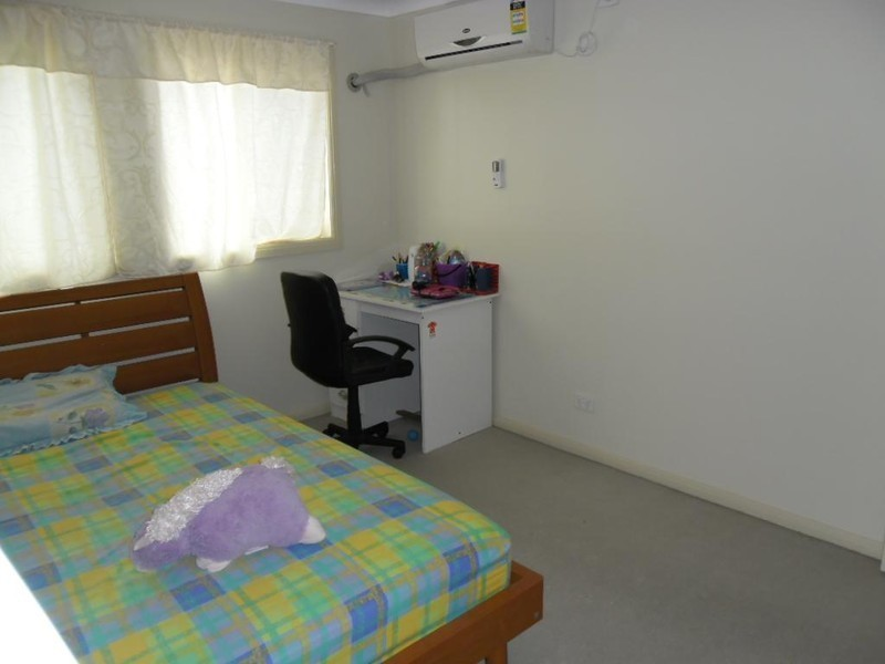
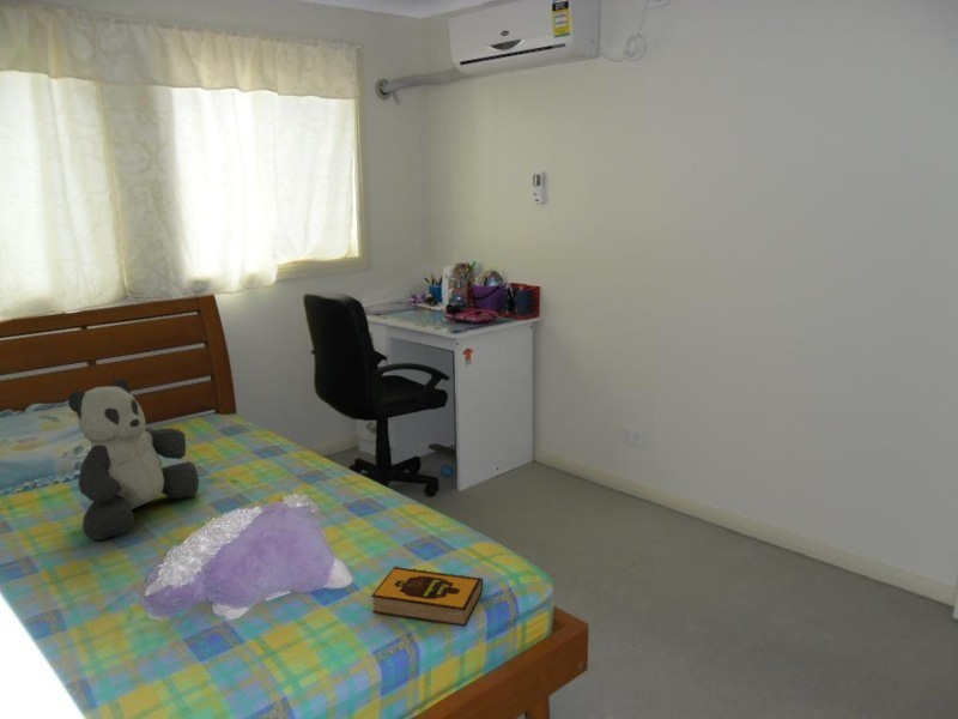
+ hardback book [370,564,484,628]
+ teddy bear [67,377,200,542]
